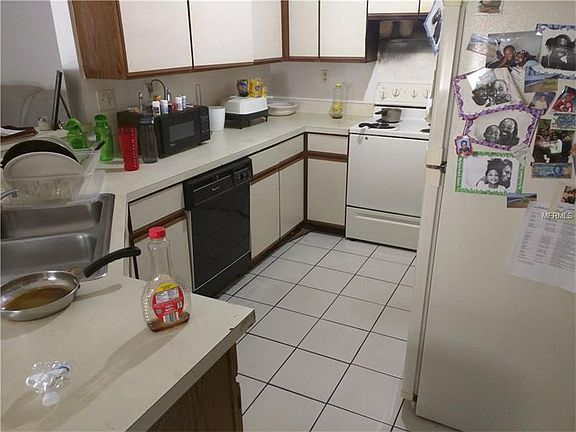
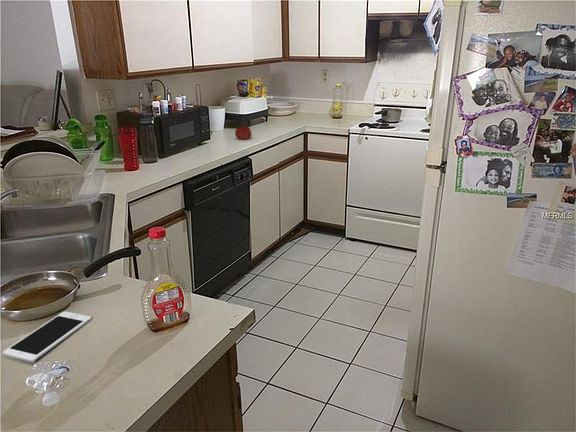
+ cell phone [2,311,92,363]
+ fruit [234,122,252,140]
